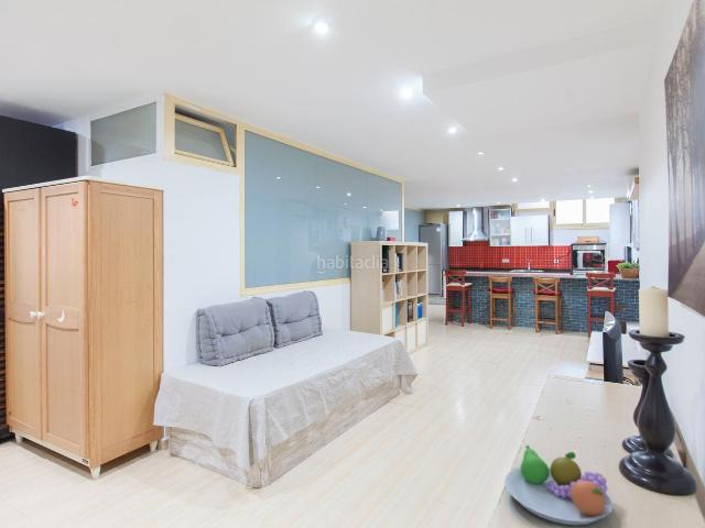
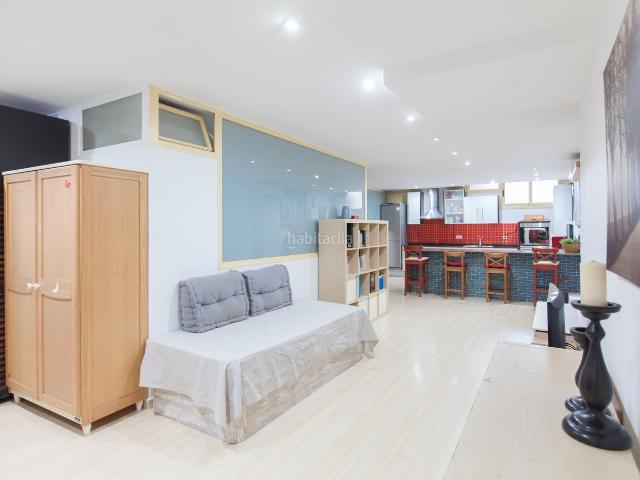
- fruit bowl [503,444,614,526]
